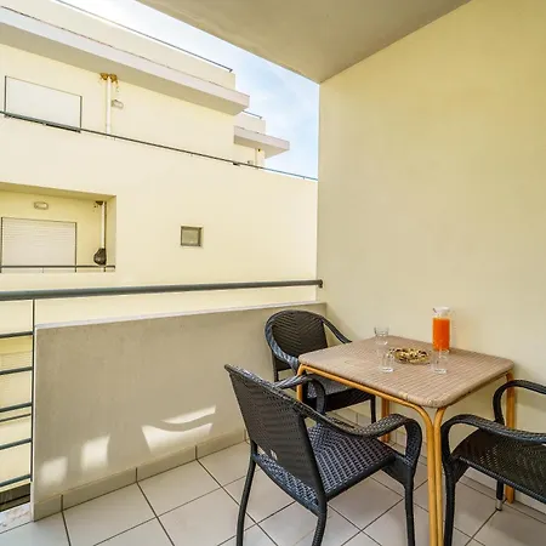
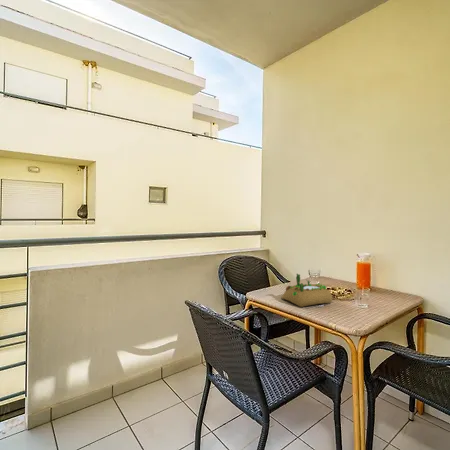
+ succulent planter [280,273,333,308]
